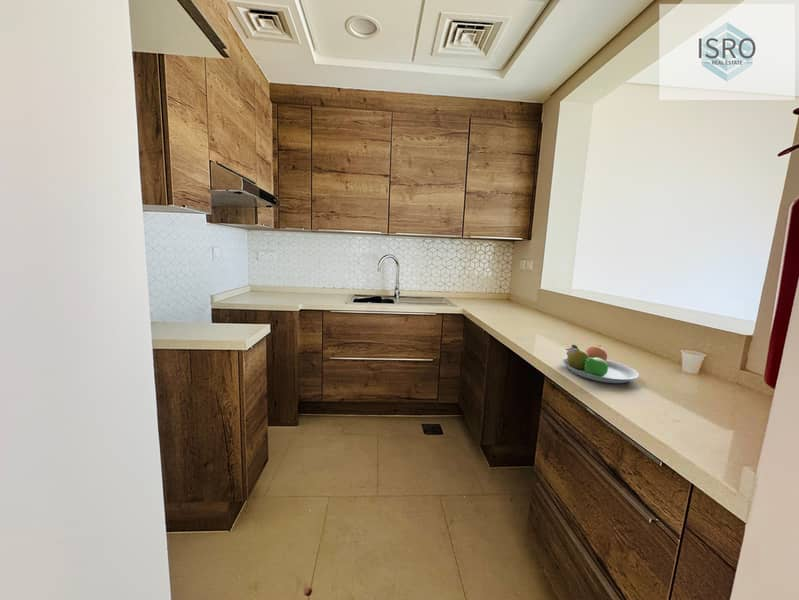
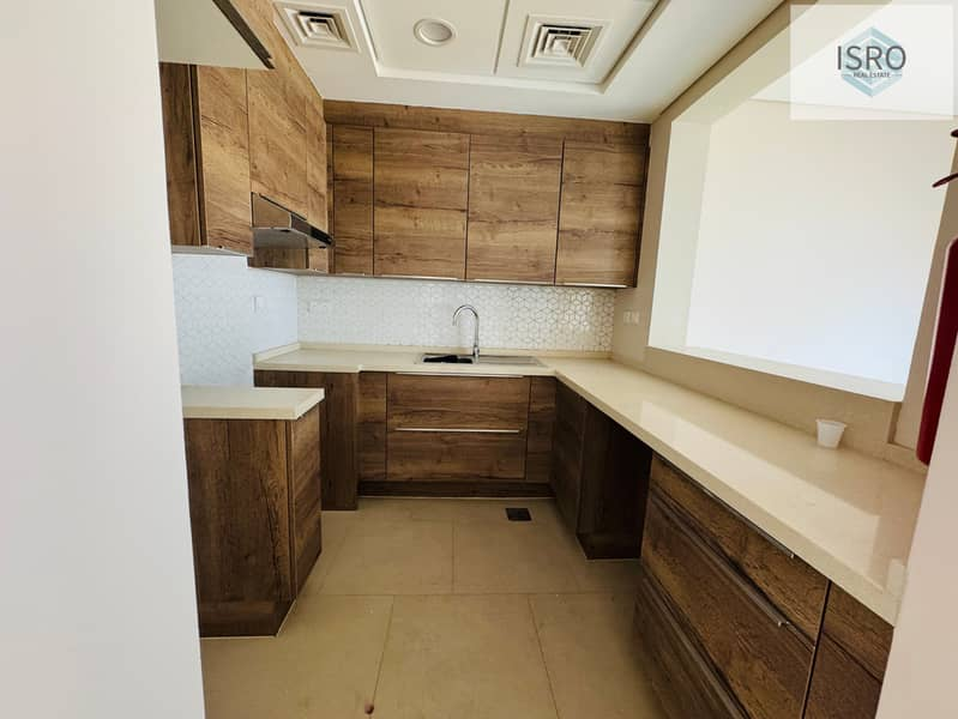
- fruit bowl [561,344,640,384]
